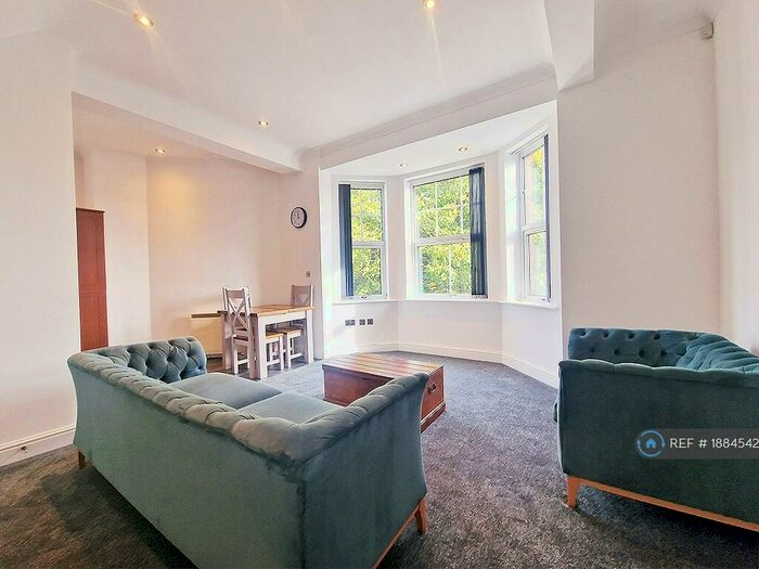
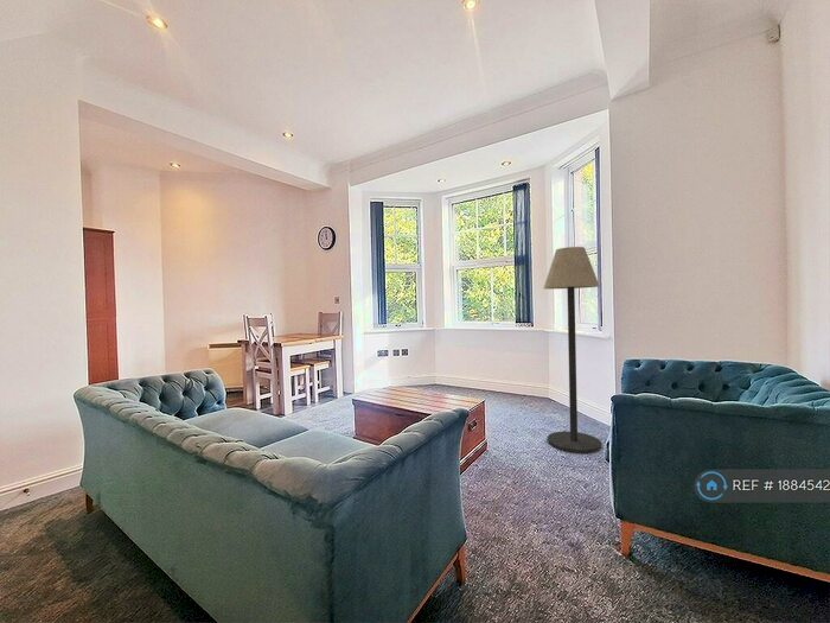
+ floor lamp [543,246,602,453]
